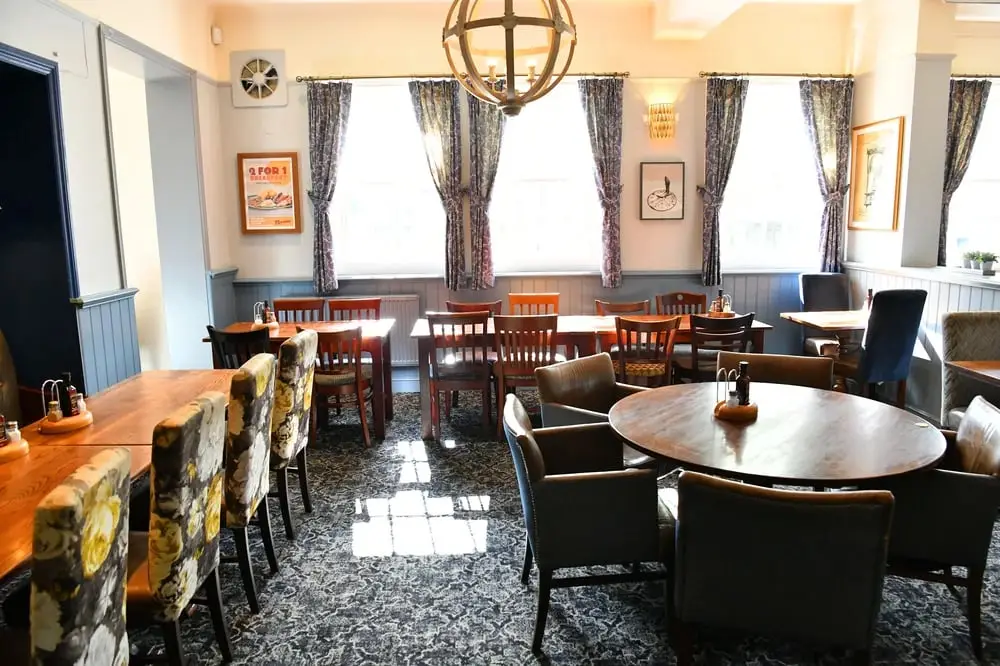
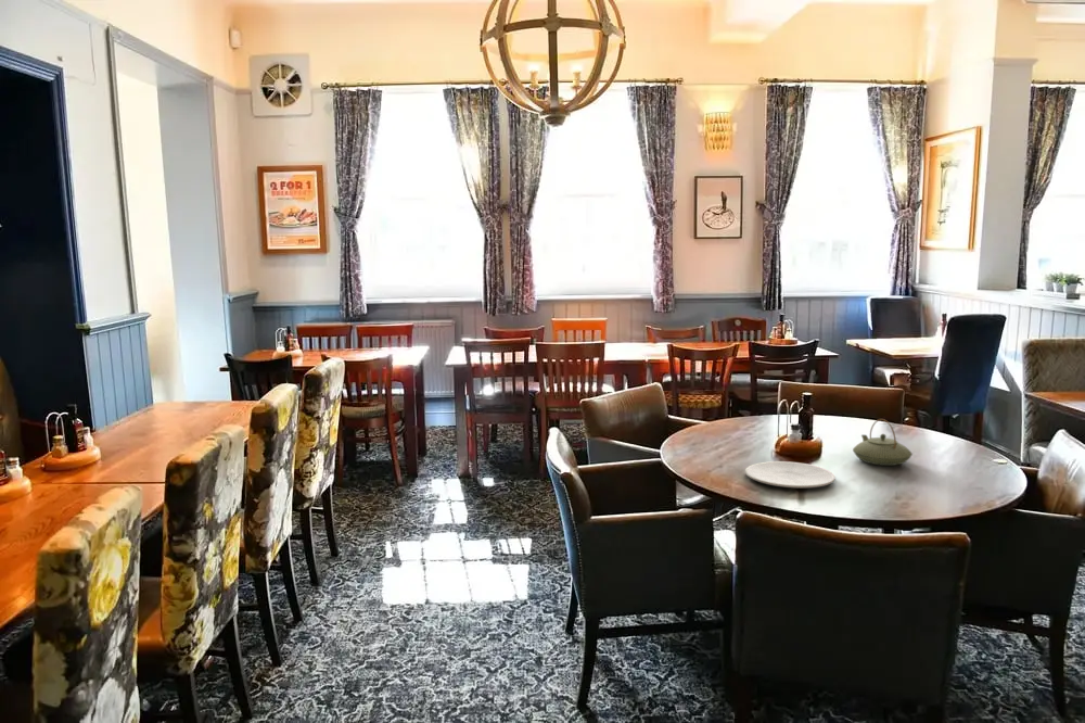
+ plate [744,460,837,489]
+ teapot [852,418,914,467]
